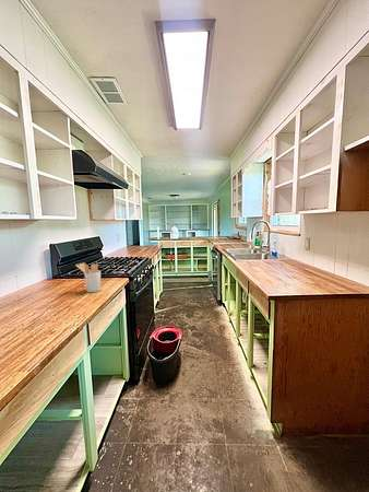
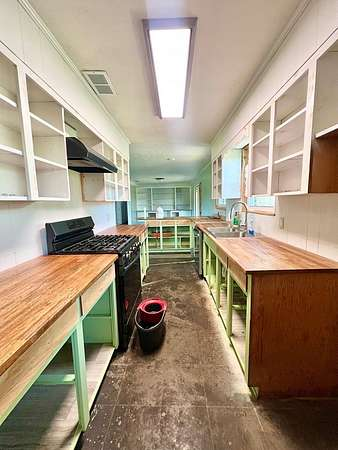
- utensil holder [75,261,102,293]
